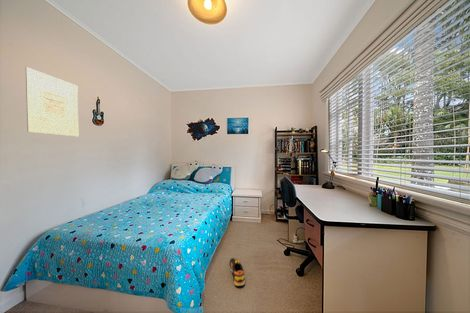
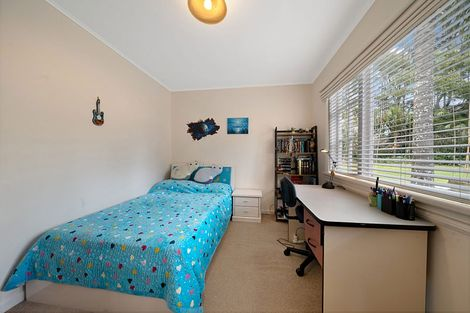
- wall art [25,66,79,137]
- shoe [228,257,246,287]
